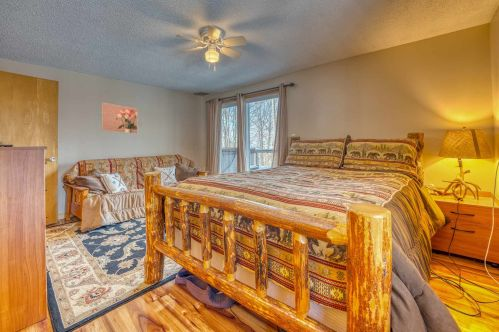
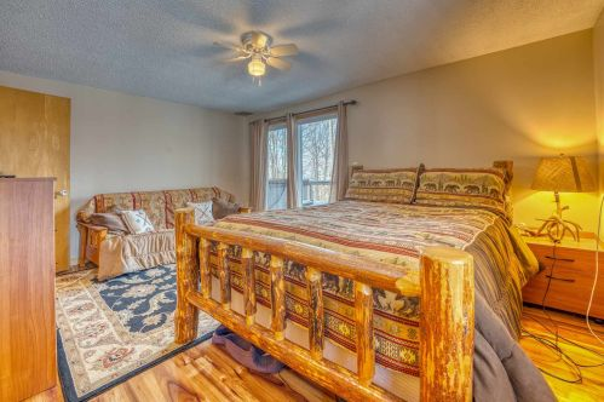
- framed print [101,102,138,135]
